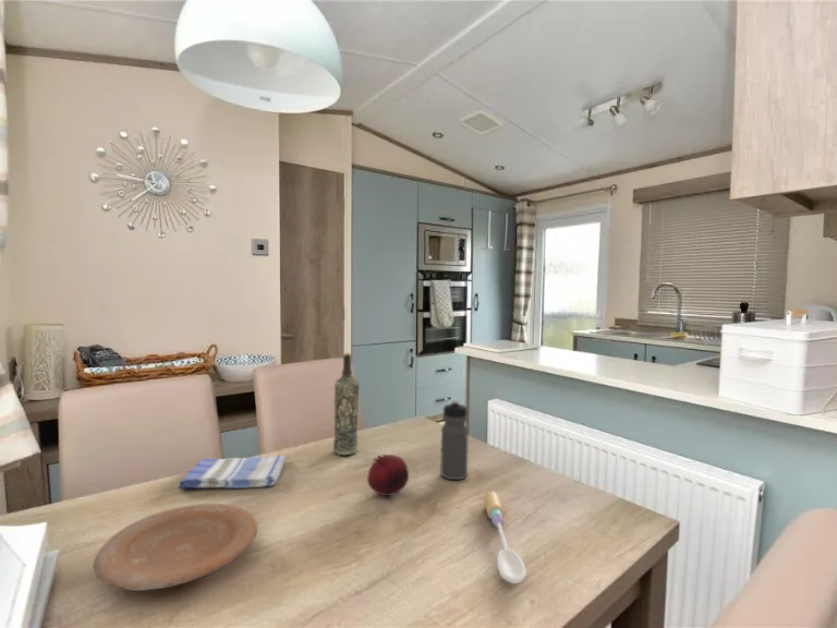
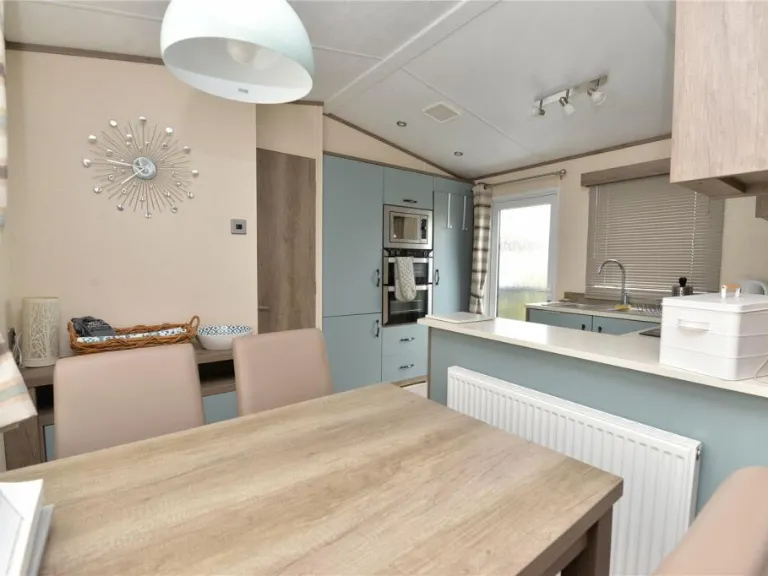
- fruit [366,454,410,497]
- plate [93,503,258,592]
- dish towel [178,454,287,491]
- water bottle [439,399,470,481]
- bottle [332,352,360,456]
- spoon [483,491,527,584]
